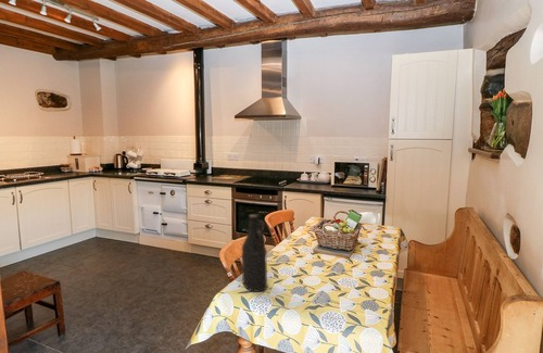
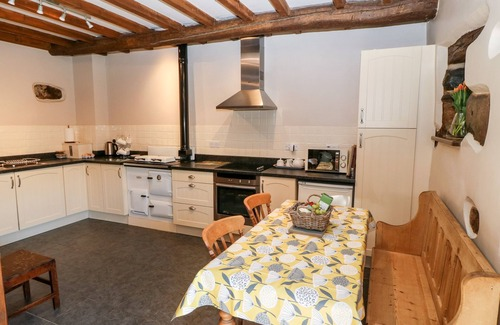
- bottle [241,213,268,293]
